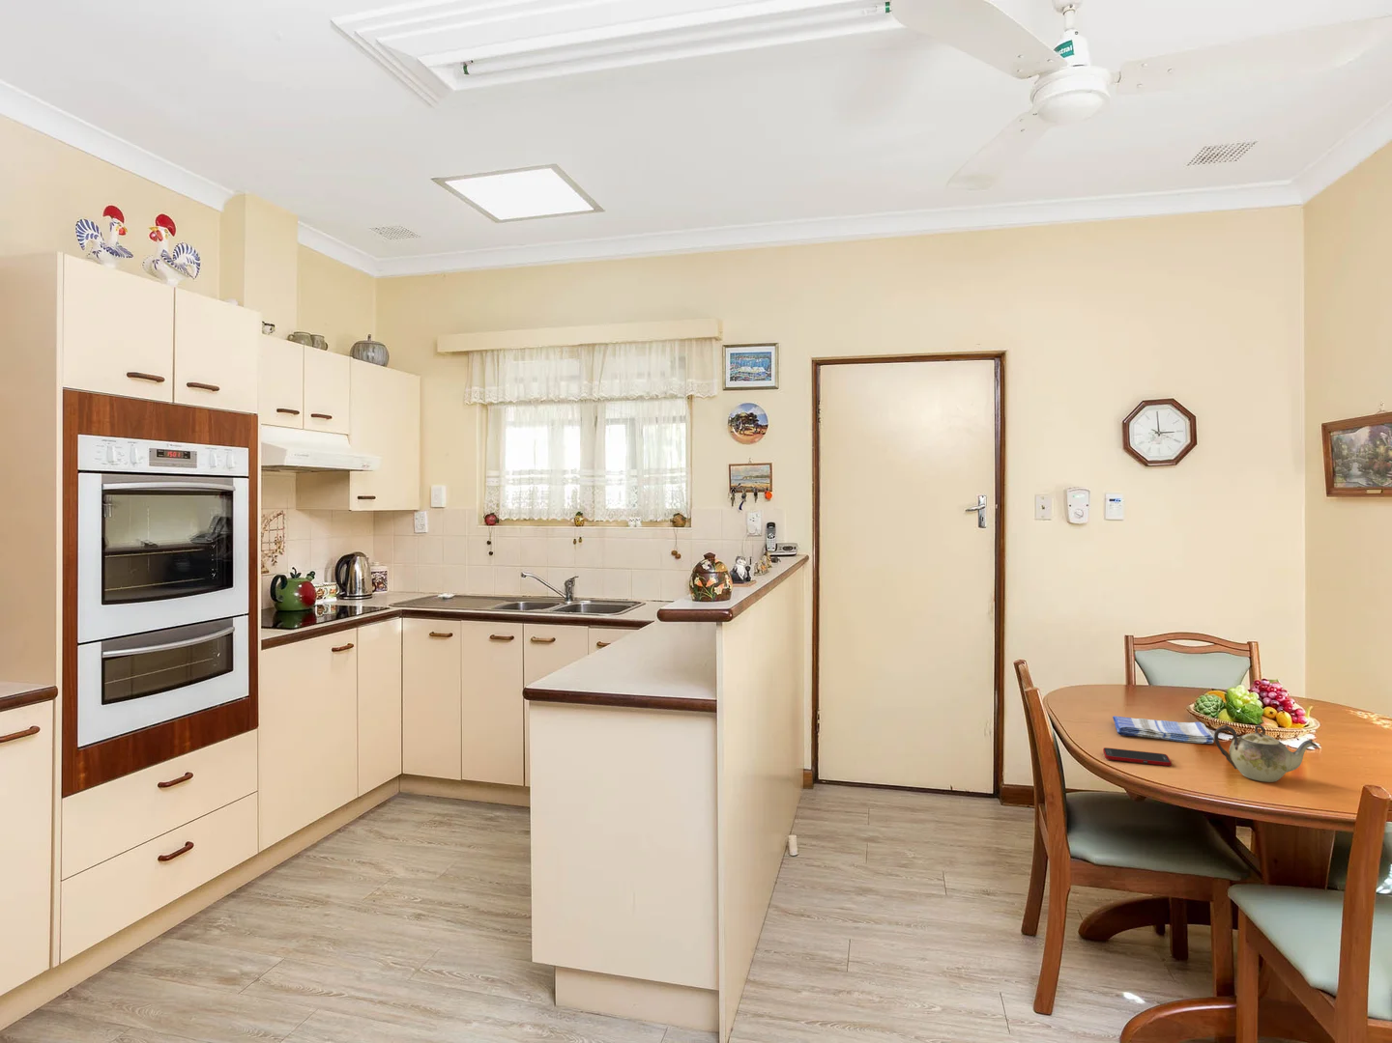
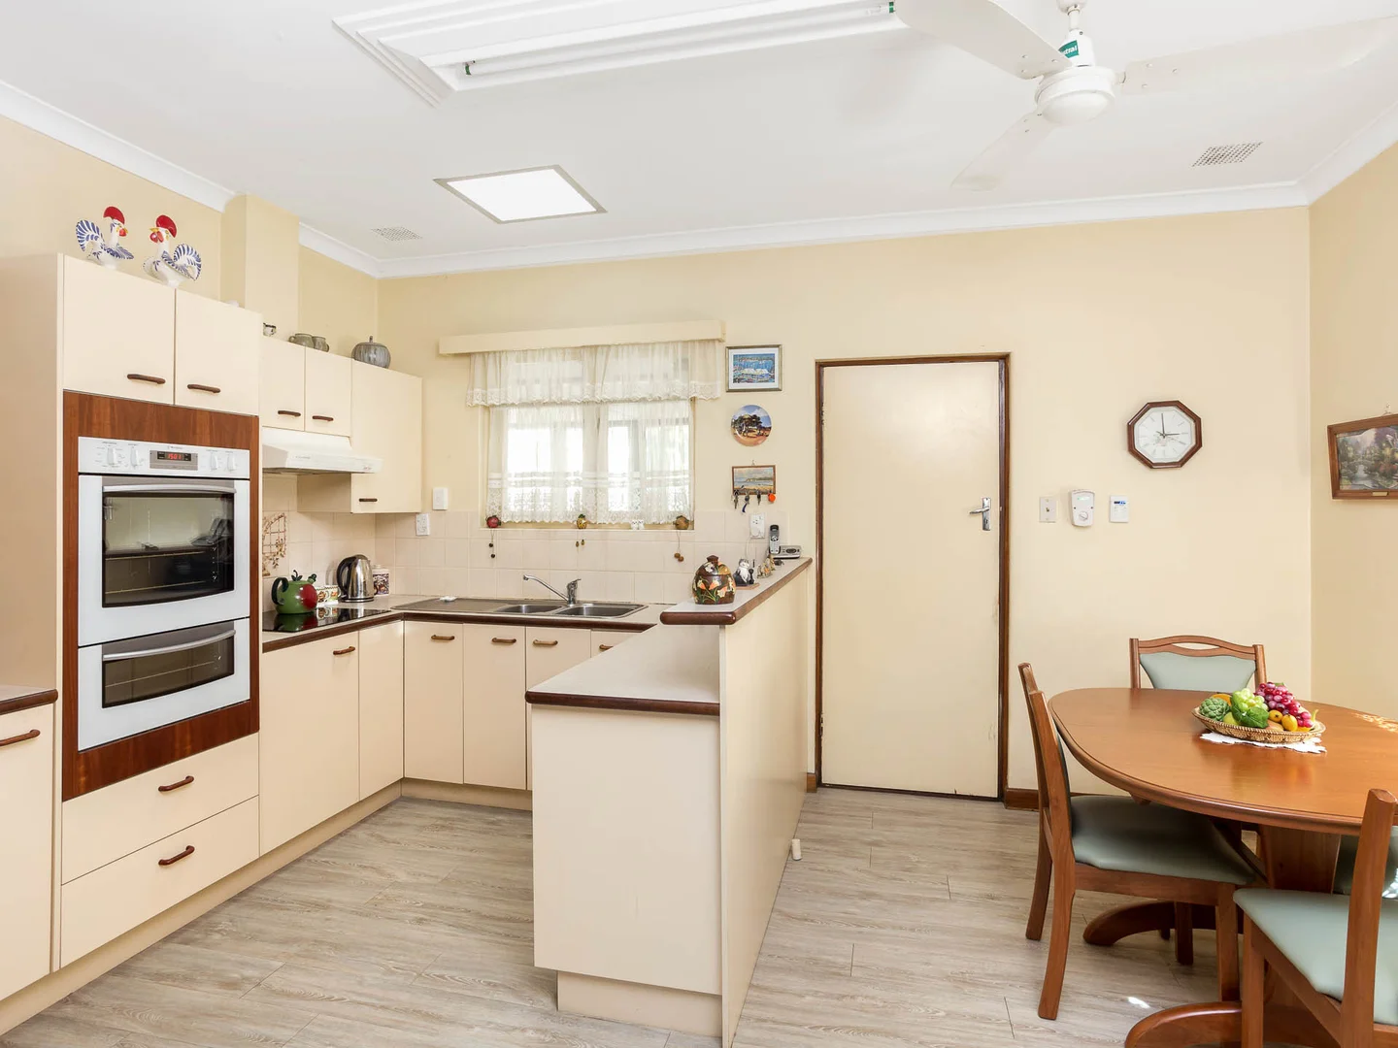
- cell phone [1102,746,1173,767]
- teapot [1213,724,1320,783]
- dish towel [1111,715,1214,745]
